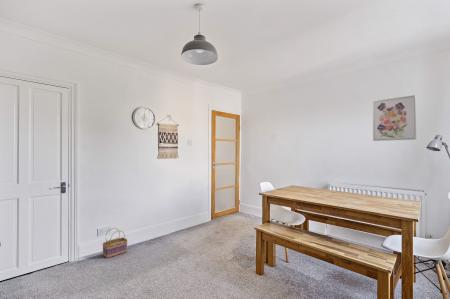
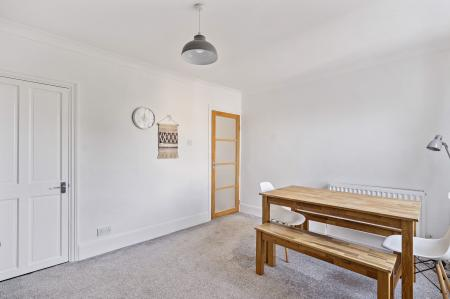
- wall art [372,94,417,142]
- basket [102,227,128,259]
